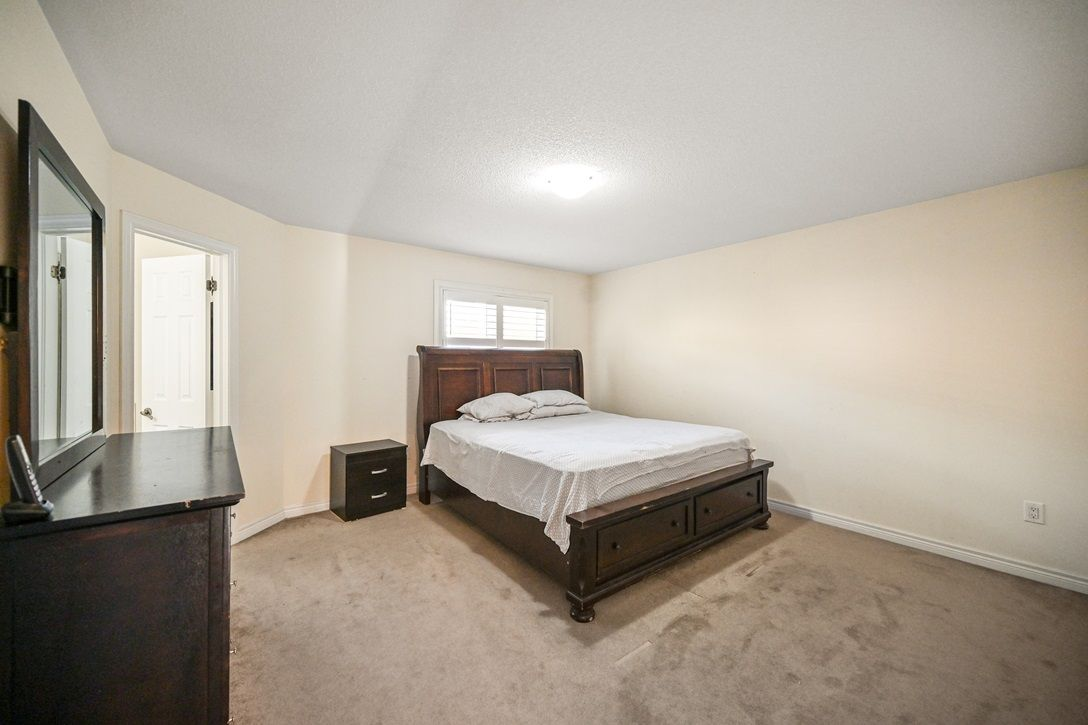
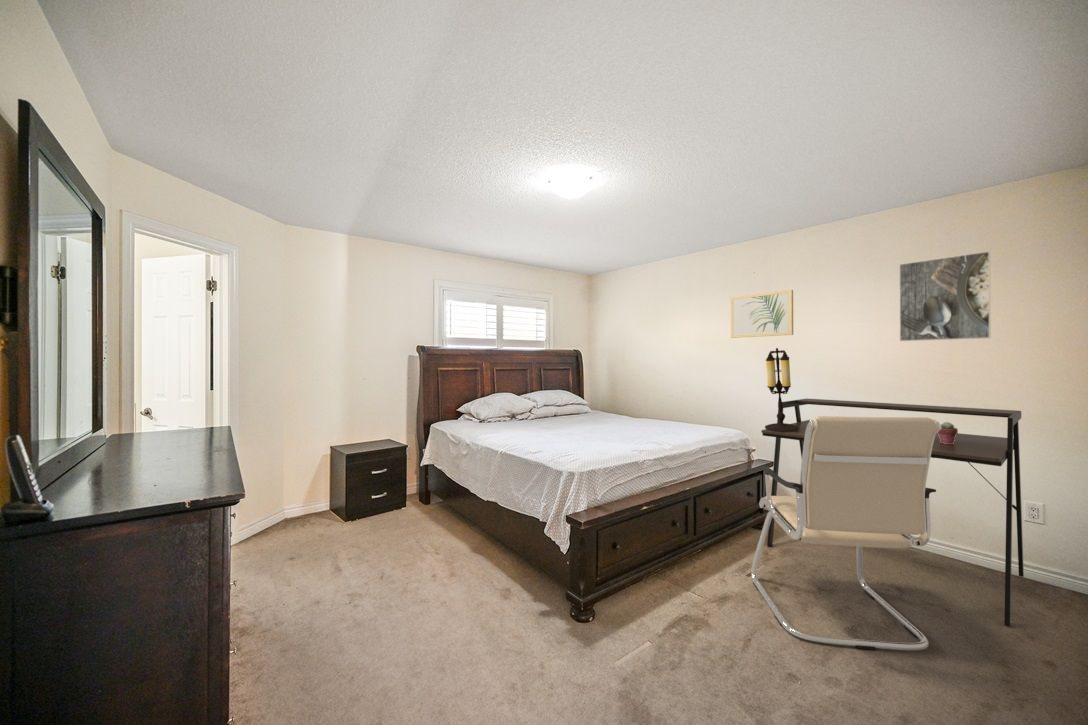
+ wall art [730,289,794,339]
+ potted succulent [937,421,959,444]
+ table lamp [764,347,799,432]
+ office chair [750,415,941,651]
+ desk [760,398,1025,628]
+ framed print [898,250,991,342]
